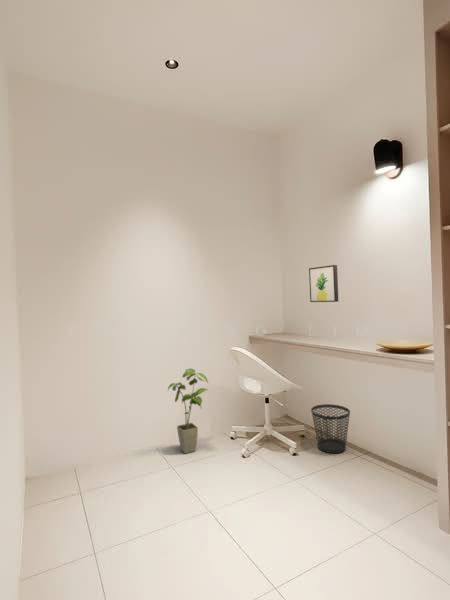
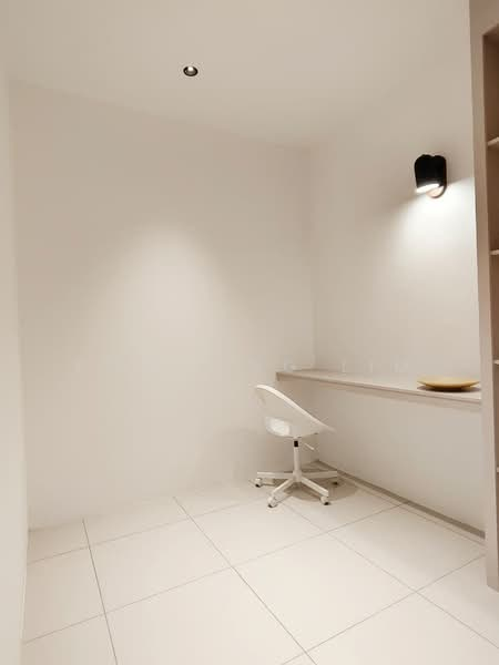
- house plant [167,368,209,455]
- wall art [308,264,339,303]
- wastebasket [310,403,351,454]
